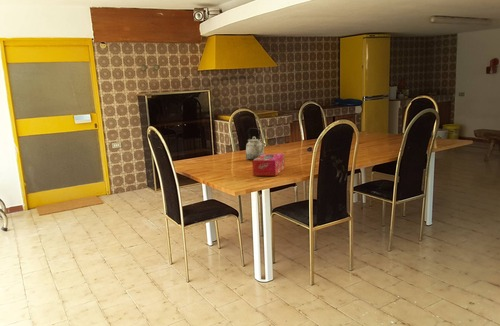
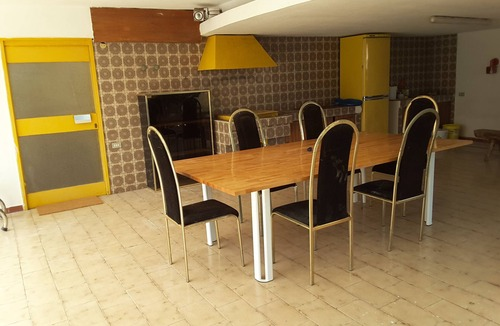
- kettle [245,127,266,161]
- tissue box [251,153,286,177]
